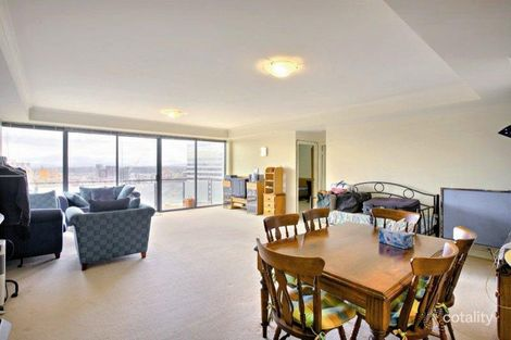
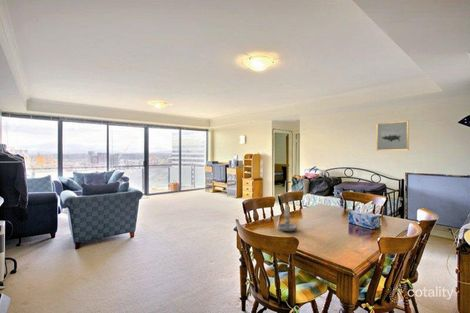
+ candle [277,204,298,232]
+ wall art [376,120,410,152]
